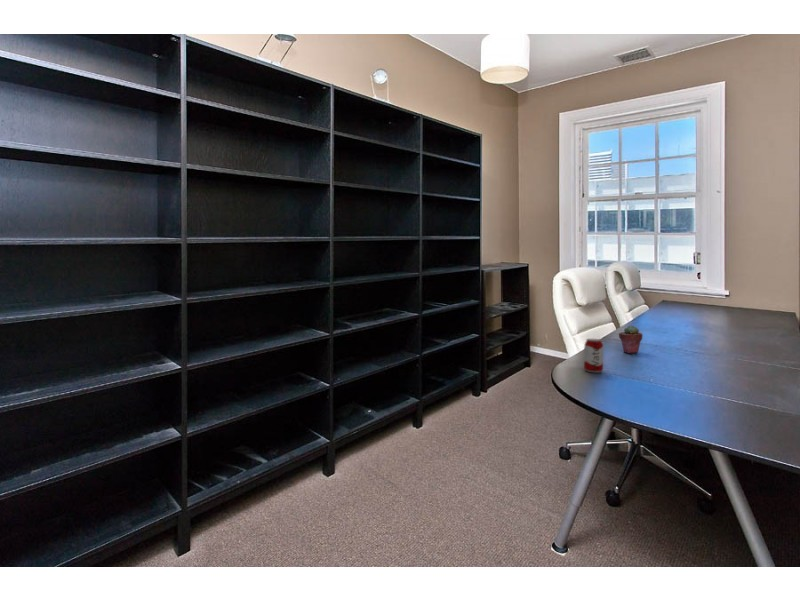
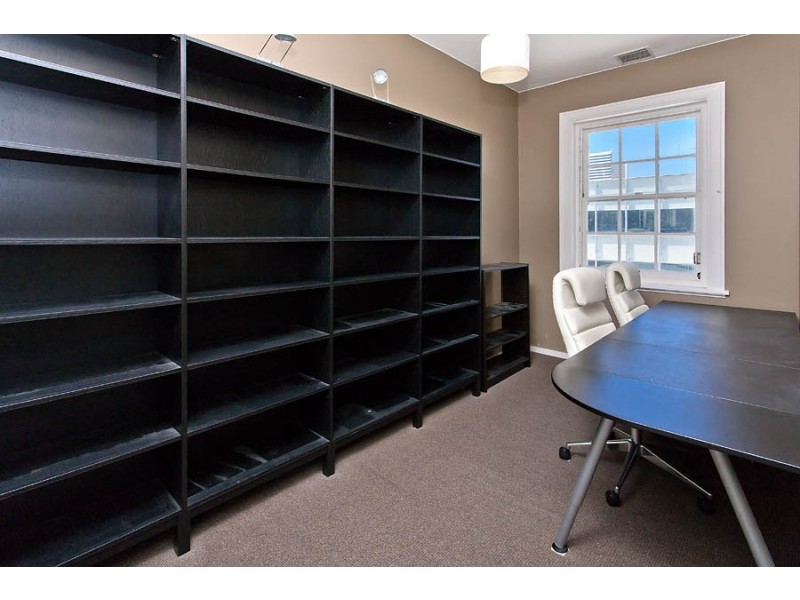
- potted succulent [618,324,643,354]
- beverage can [583,338,604,373]
